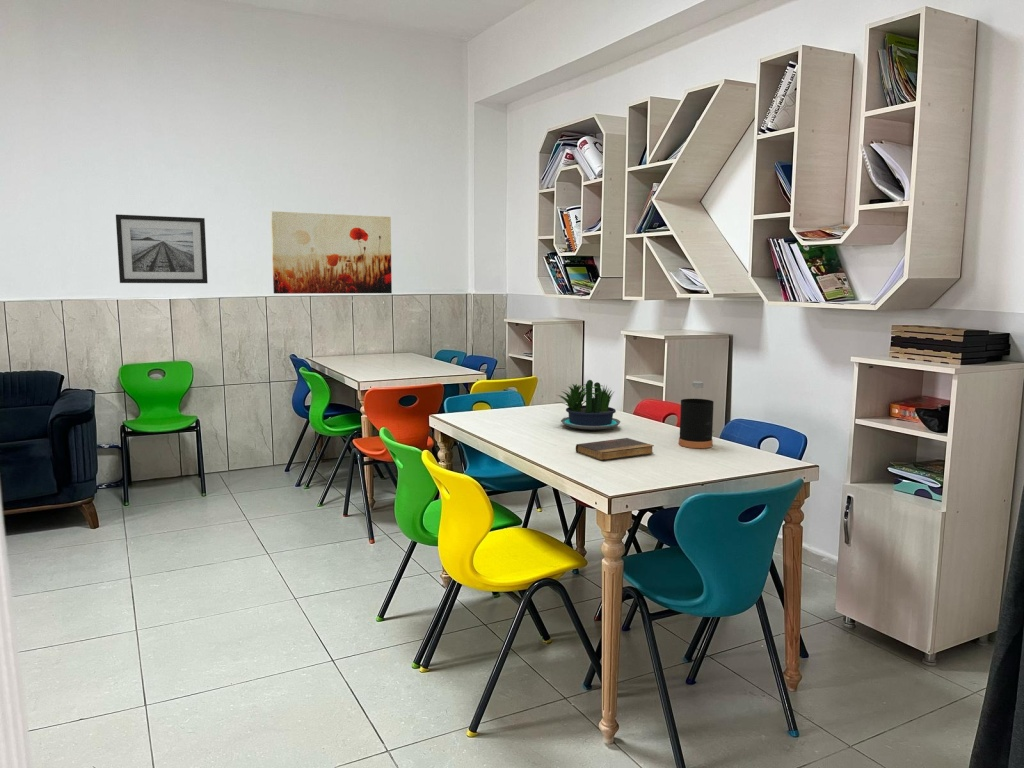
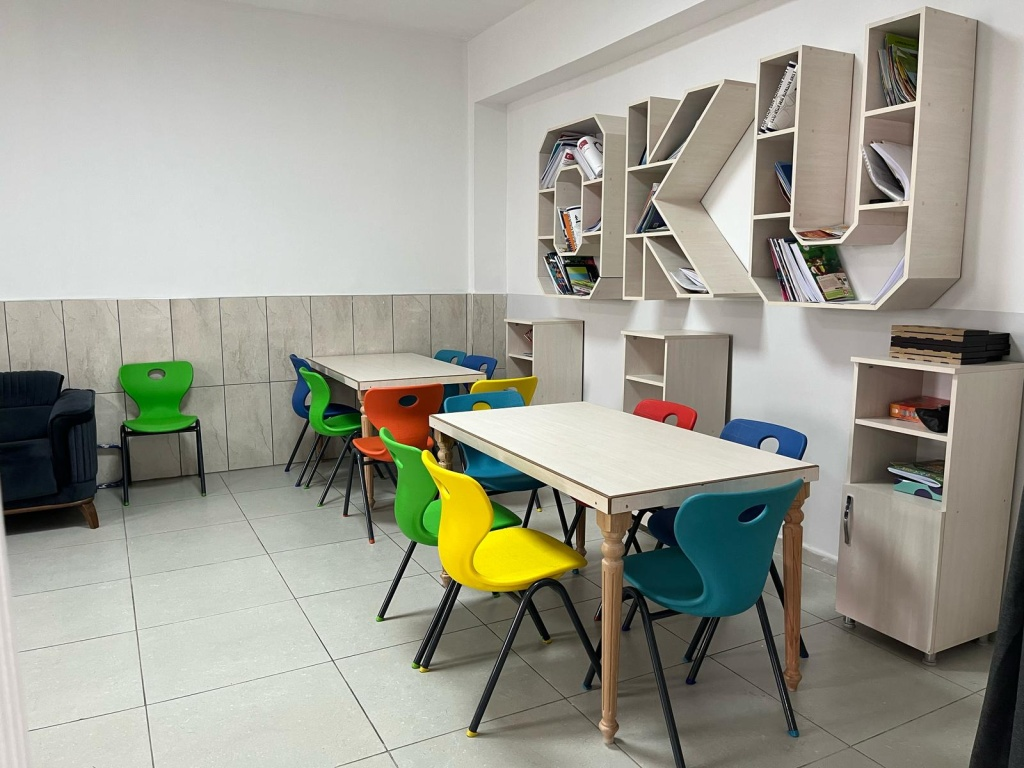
- book [575,437,655,462]
- wall art [115,213,209,284]
- potted plant [553,379,622,430]
- wall art [270,210,393,295]
- bottle [678,380,715,449]
